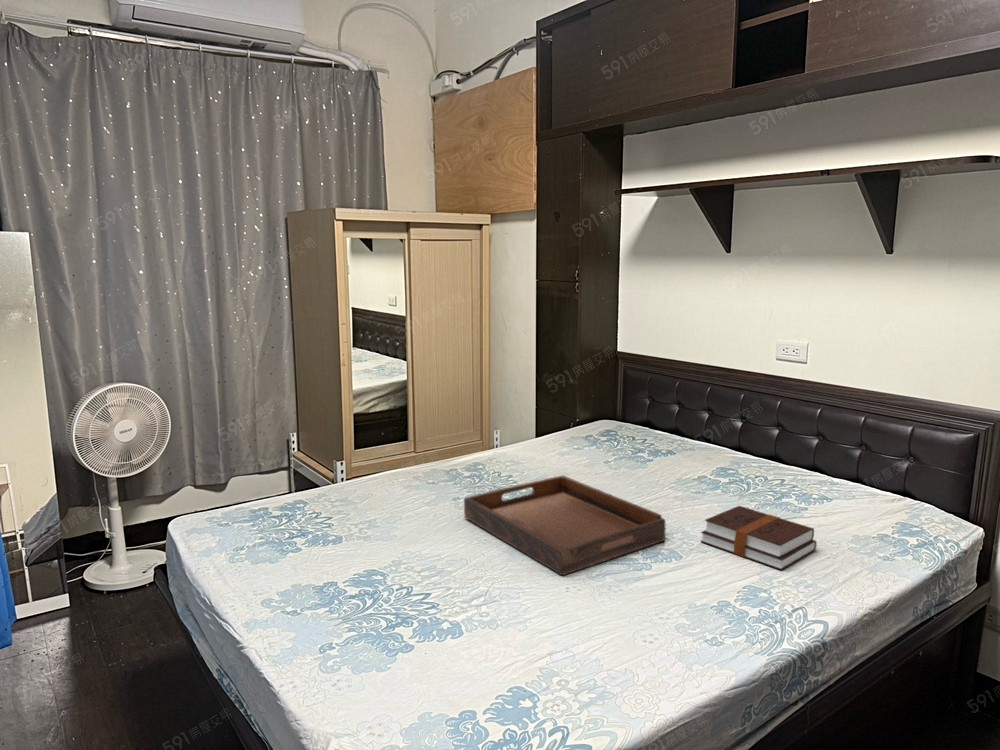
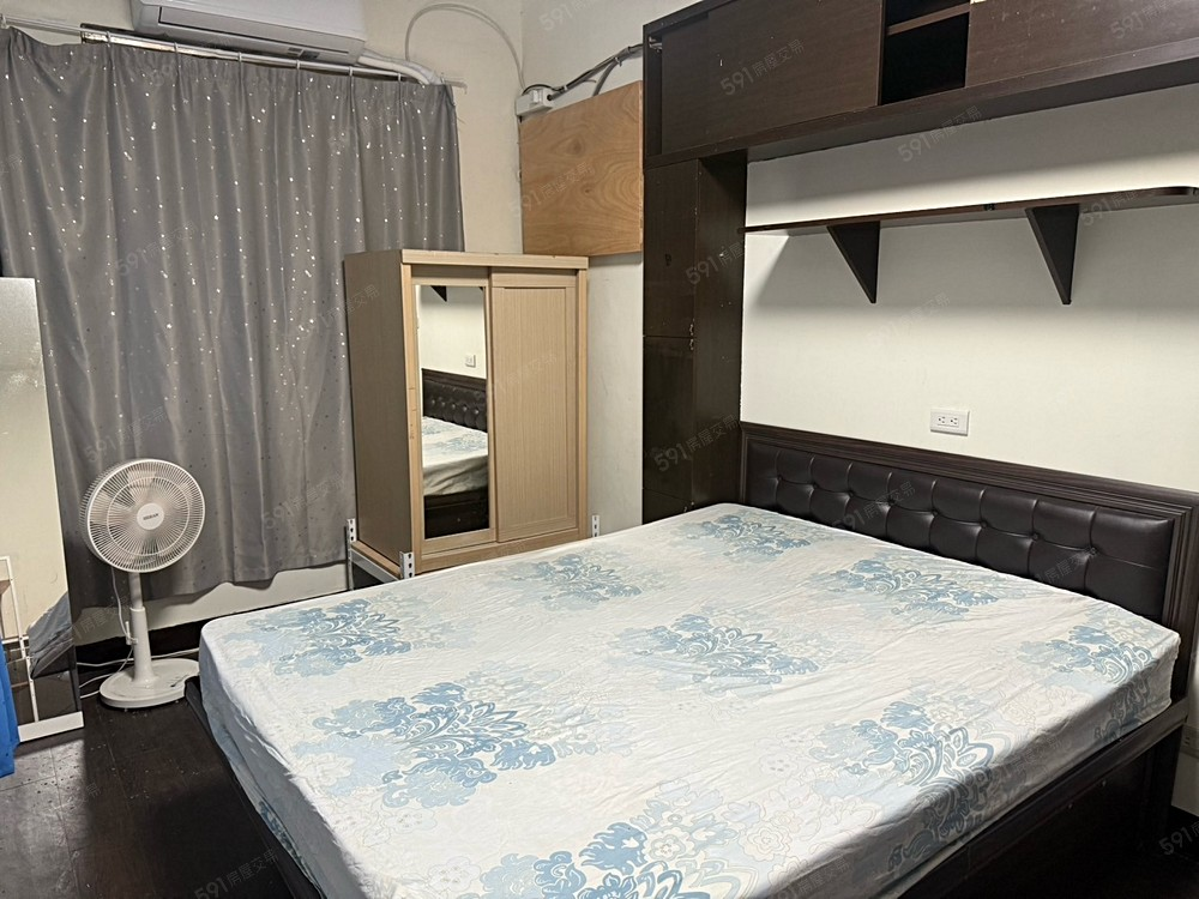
- hardback book [700,505,818,571]
- serving tray [463,475,666,576]
